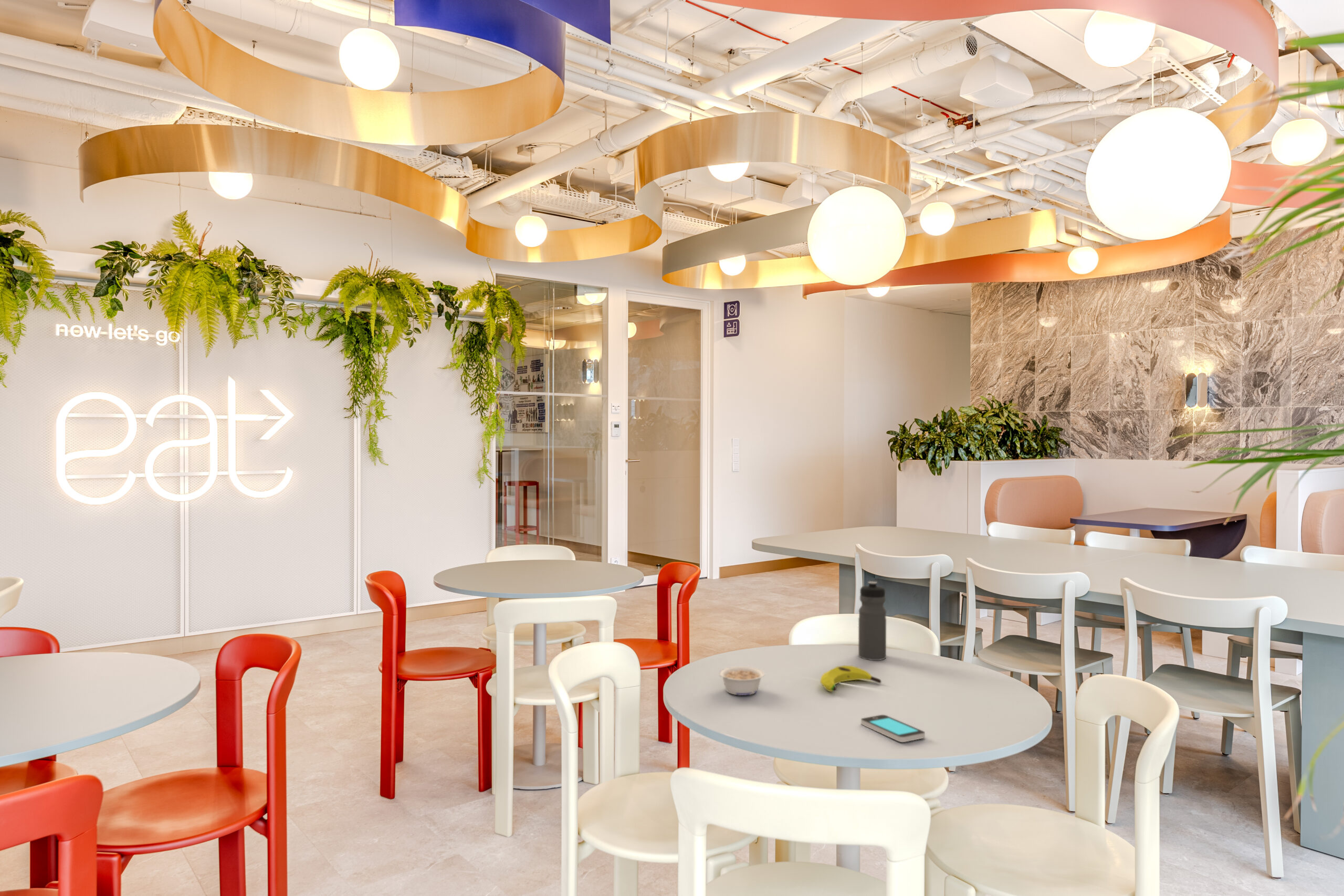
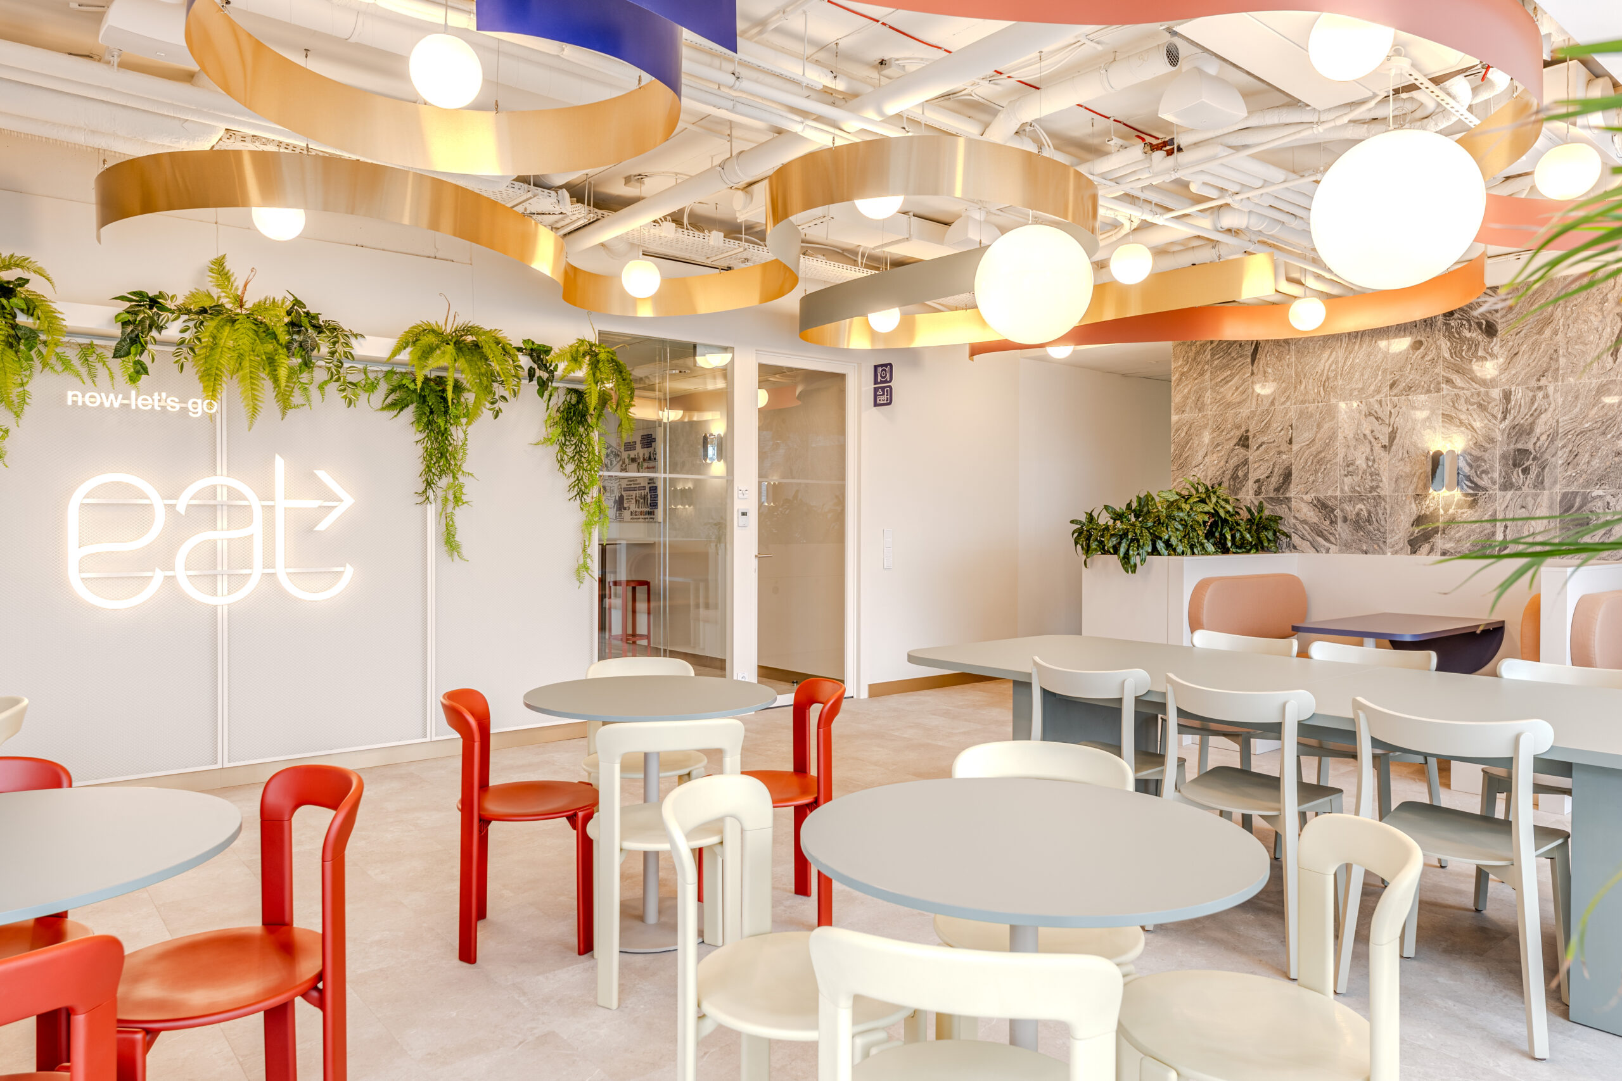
- water bottle [858,581,887,661]
- smartphone [860,714,926,743]
- legume [718,666,765,696]
- banana [820,665,882,692]
